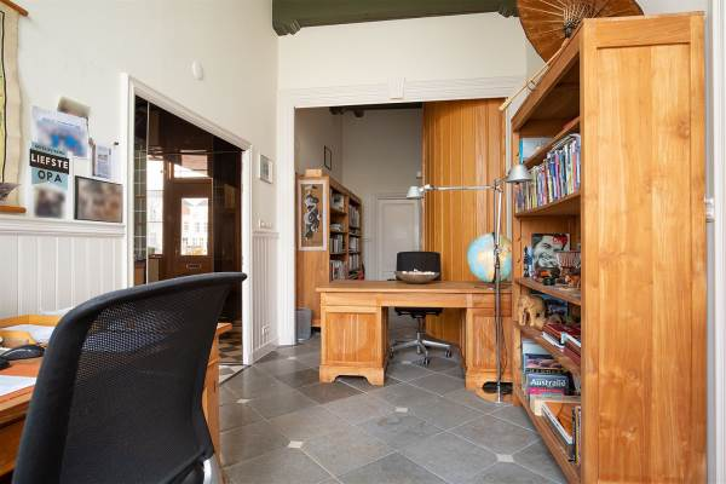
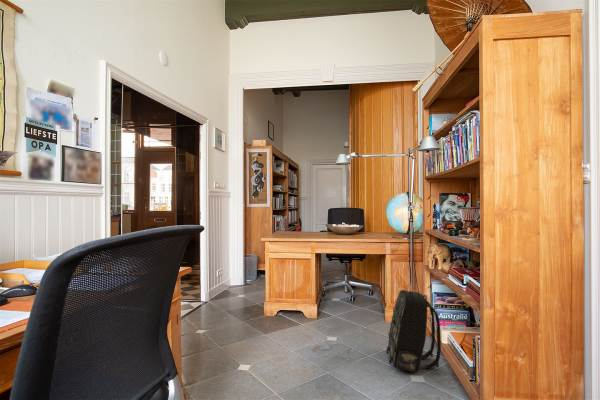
+ backpack [385,289,442,373]
